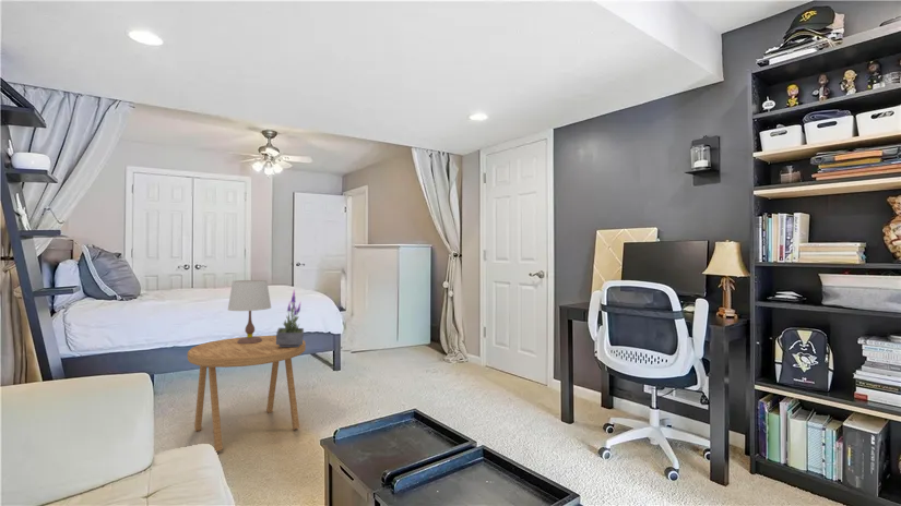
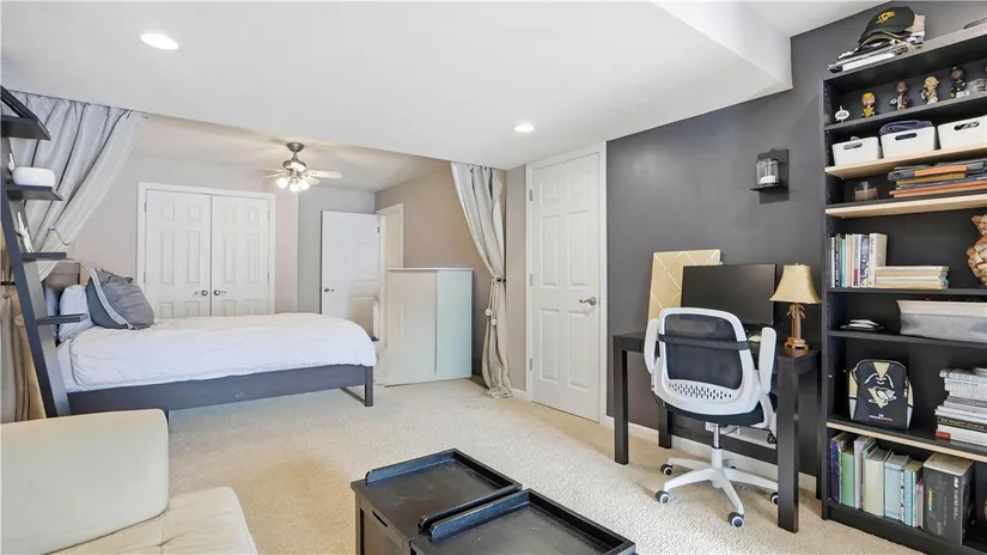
- side table [187,335,307,453]
- table lamp [227,279,272,344]
- potted plant [275,288,305,347]
